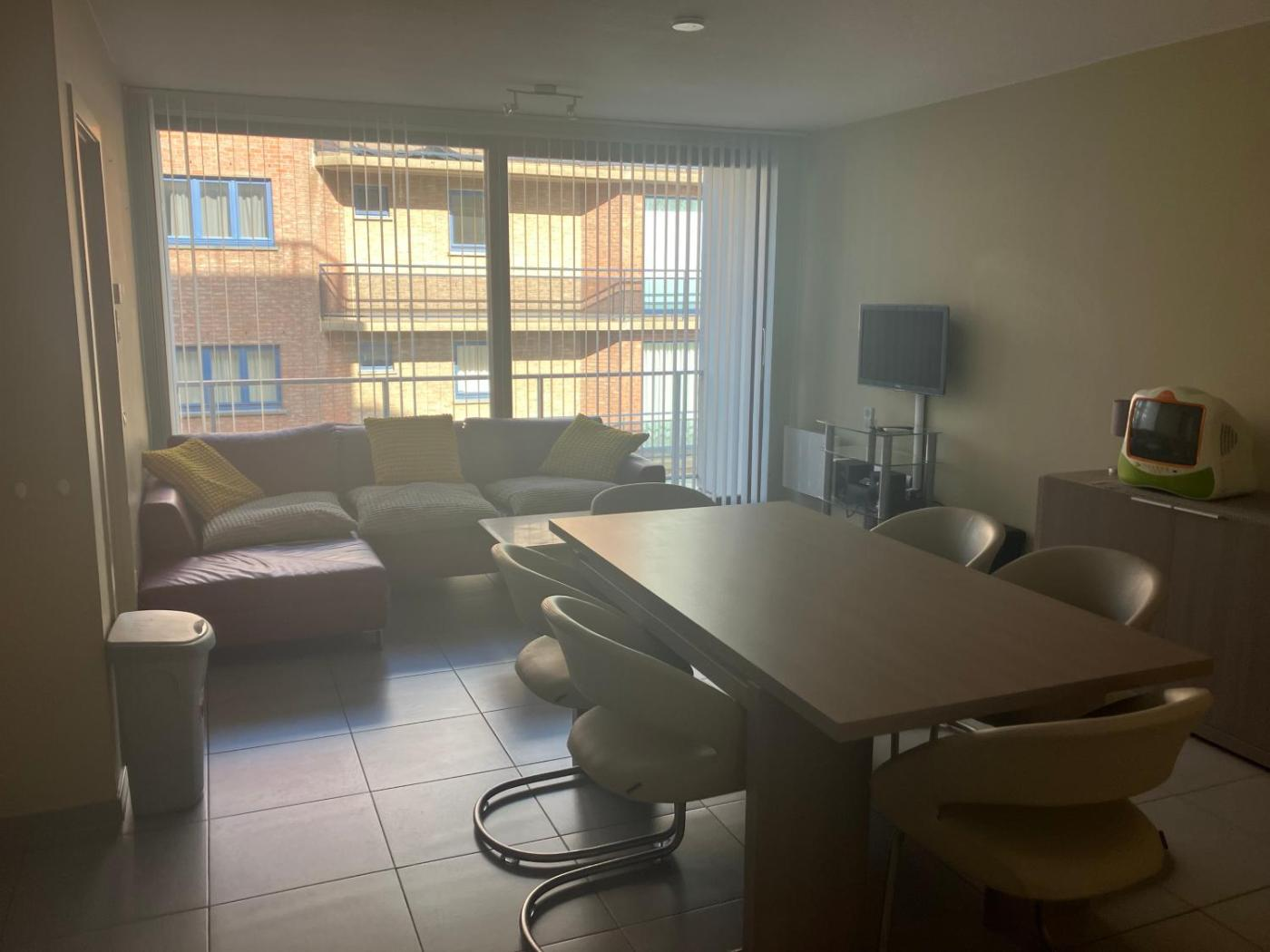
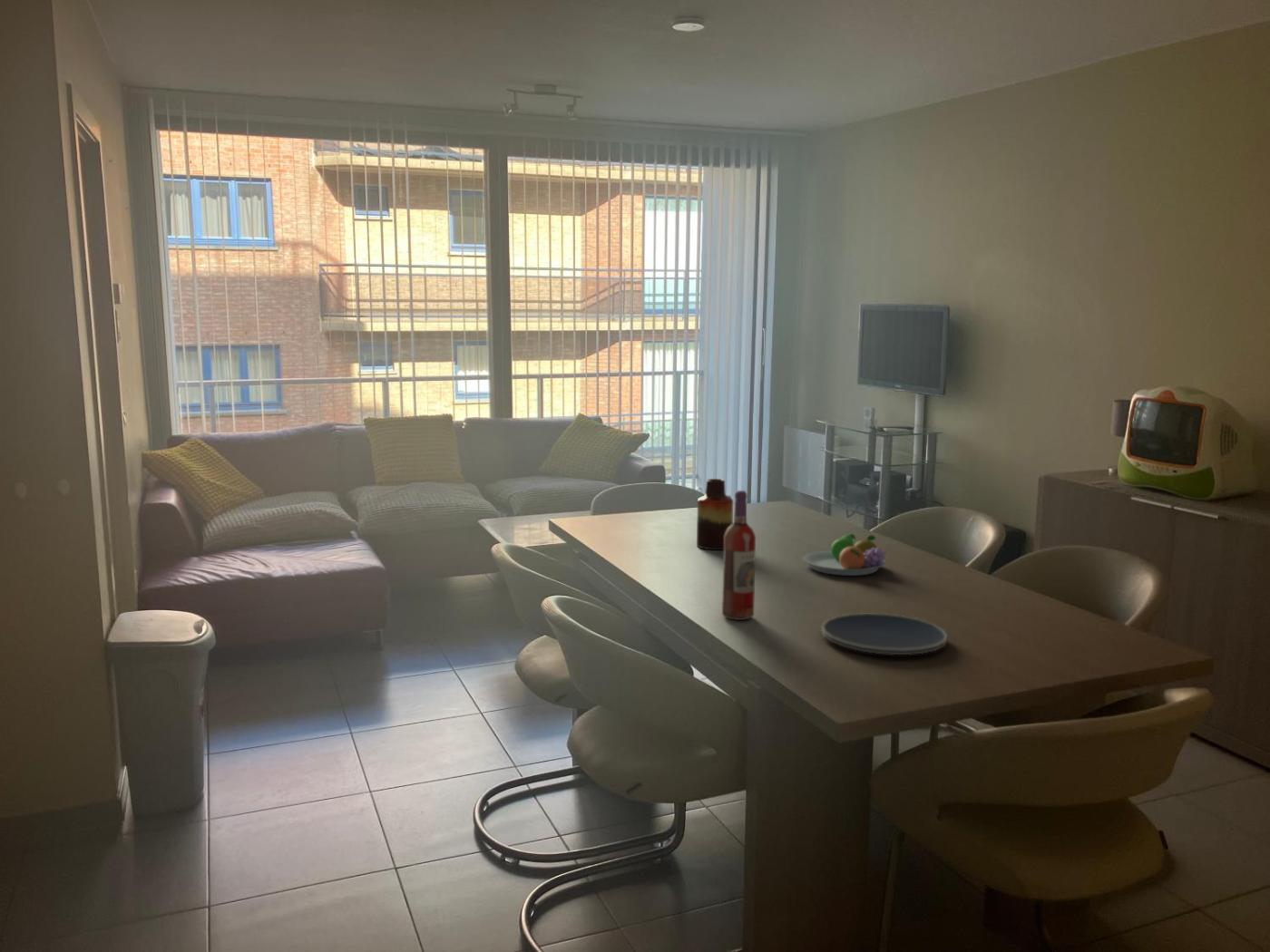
+ plate [821,613,948,656]
+ wine bottle [721,490,757,621]
+ fruit bowl [802,533,887,577]
+ vase [696,478,734,550]
